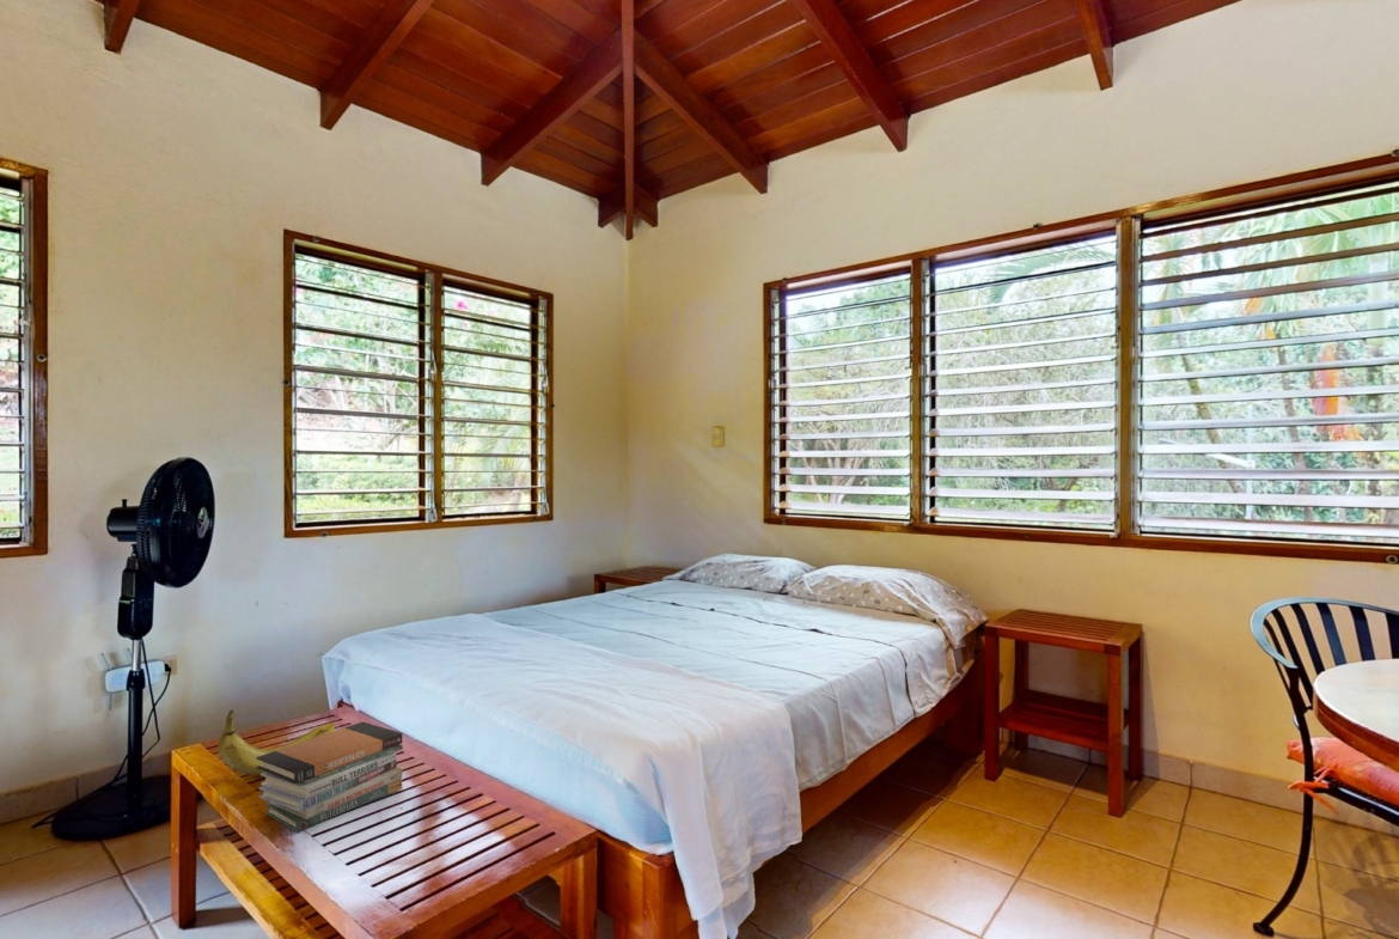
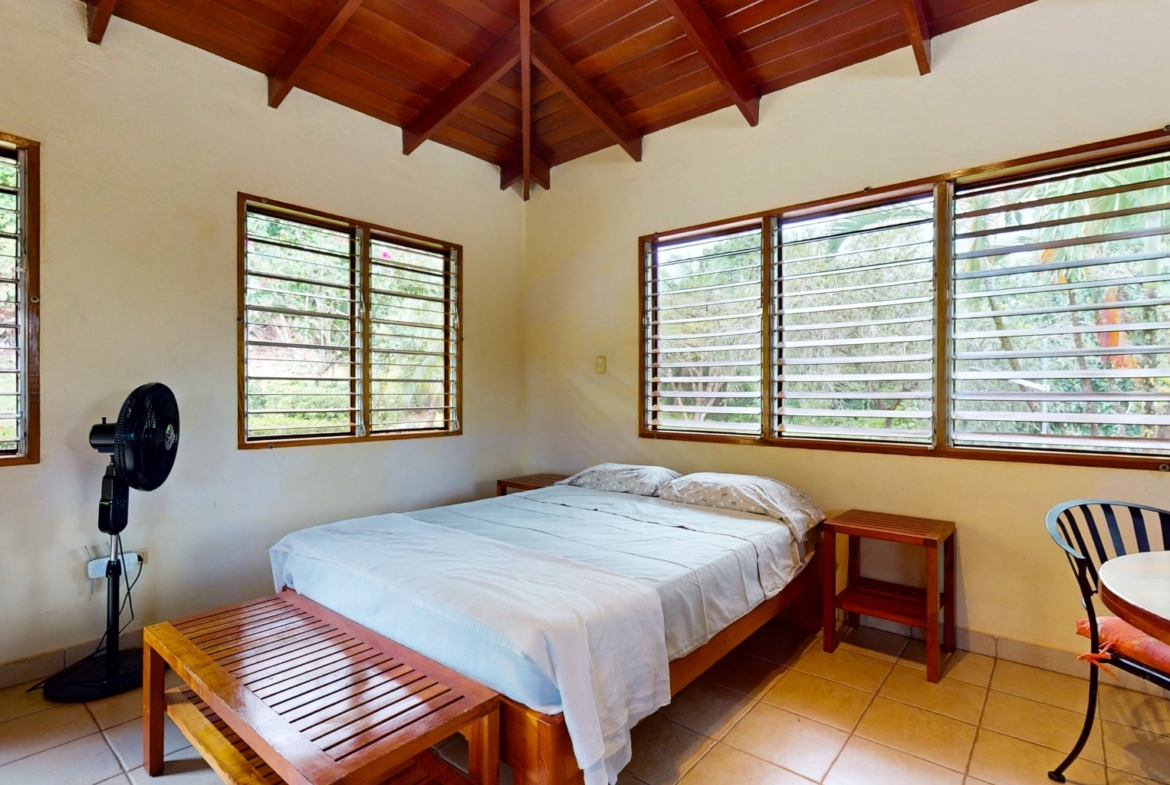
- fruit [216,709,336,776]
- book stack [256,721,404,834]
